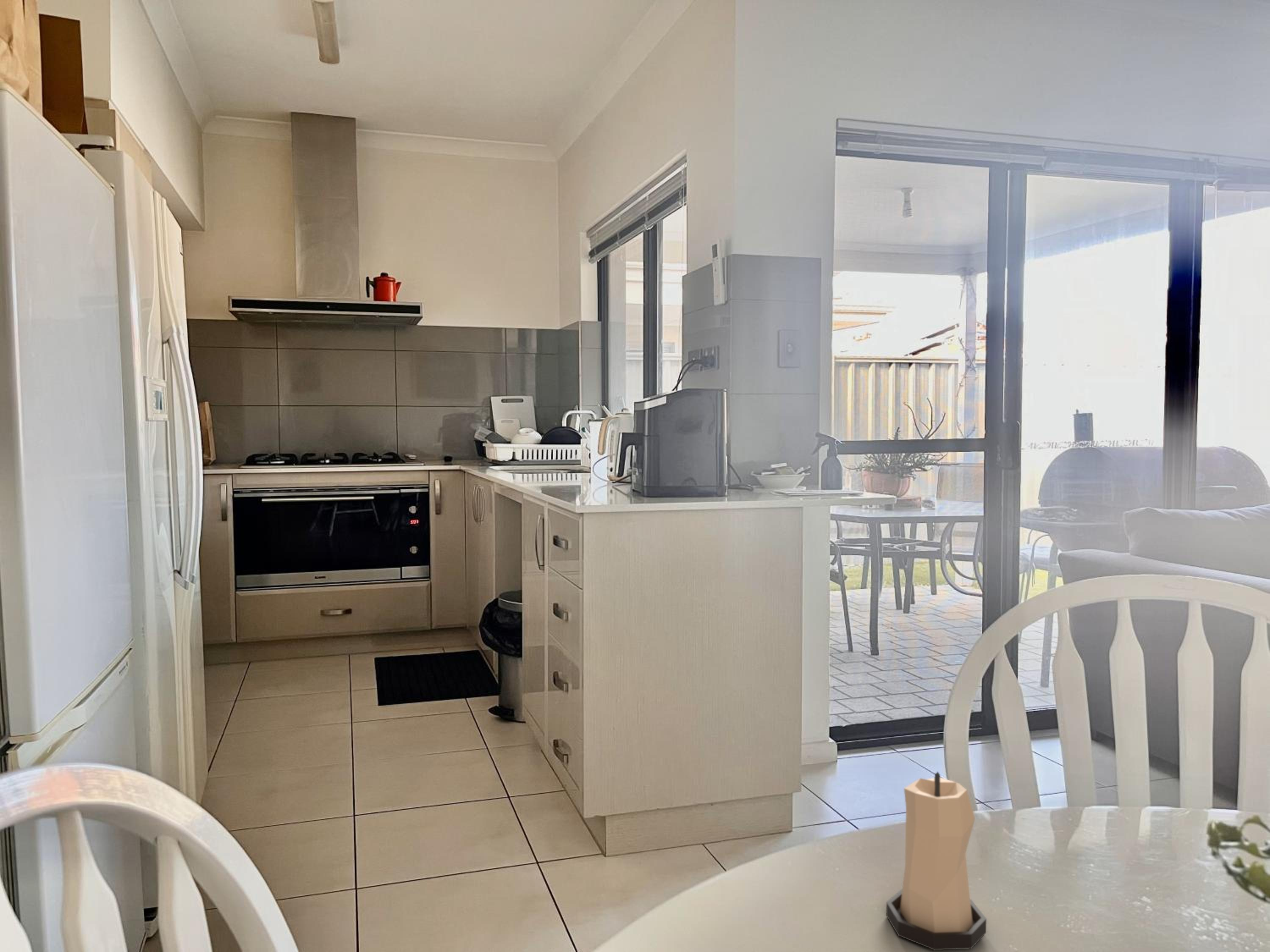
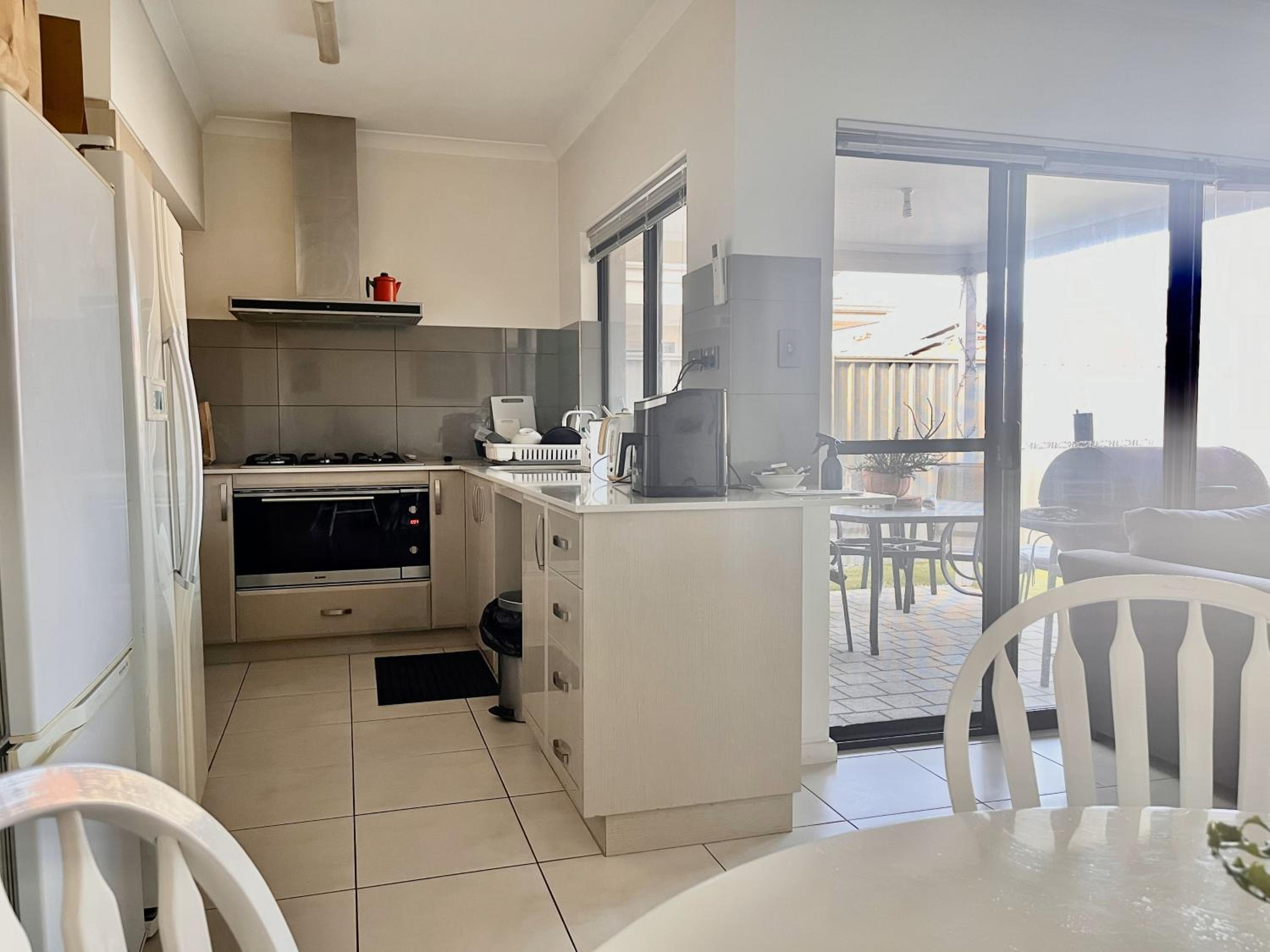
- candle [886,771,987,950]
